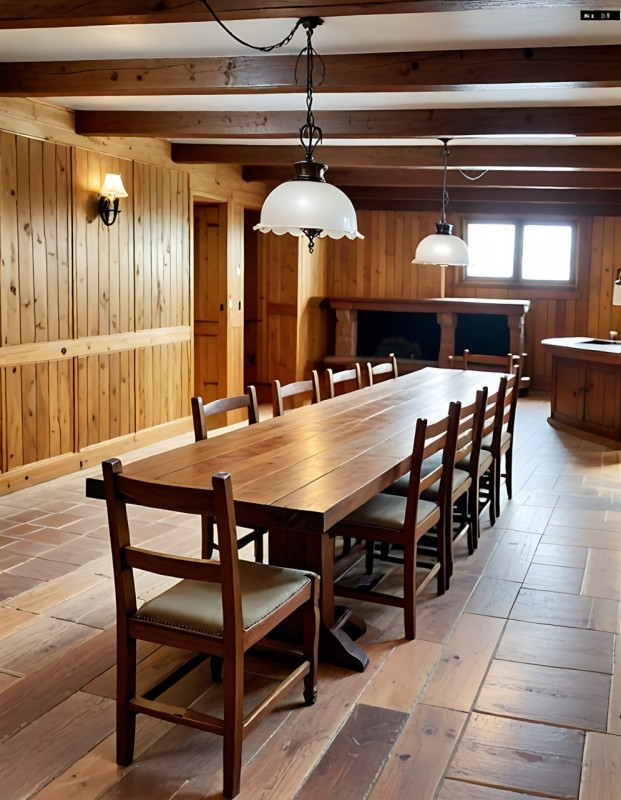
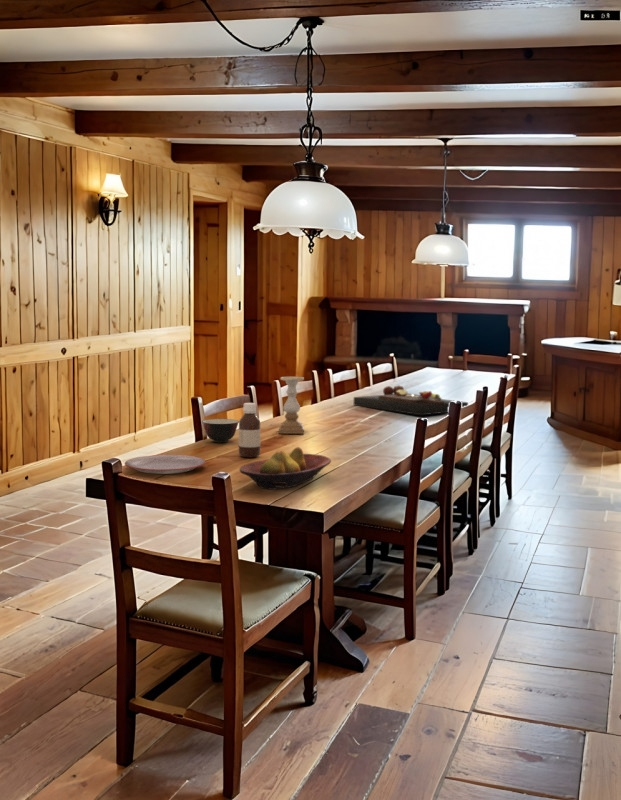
+ candle holder [278,376,305,435]
+ bottle [238,402,261,458]
+ soup bowl [201,418,239,444]
+ cutting board [353,384,469,416]
+ plate [124,454,207,475]
+ fruit bowl [238,446,332,491]
